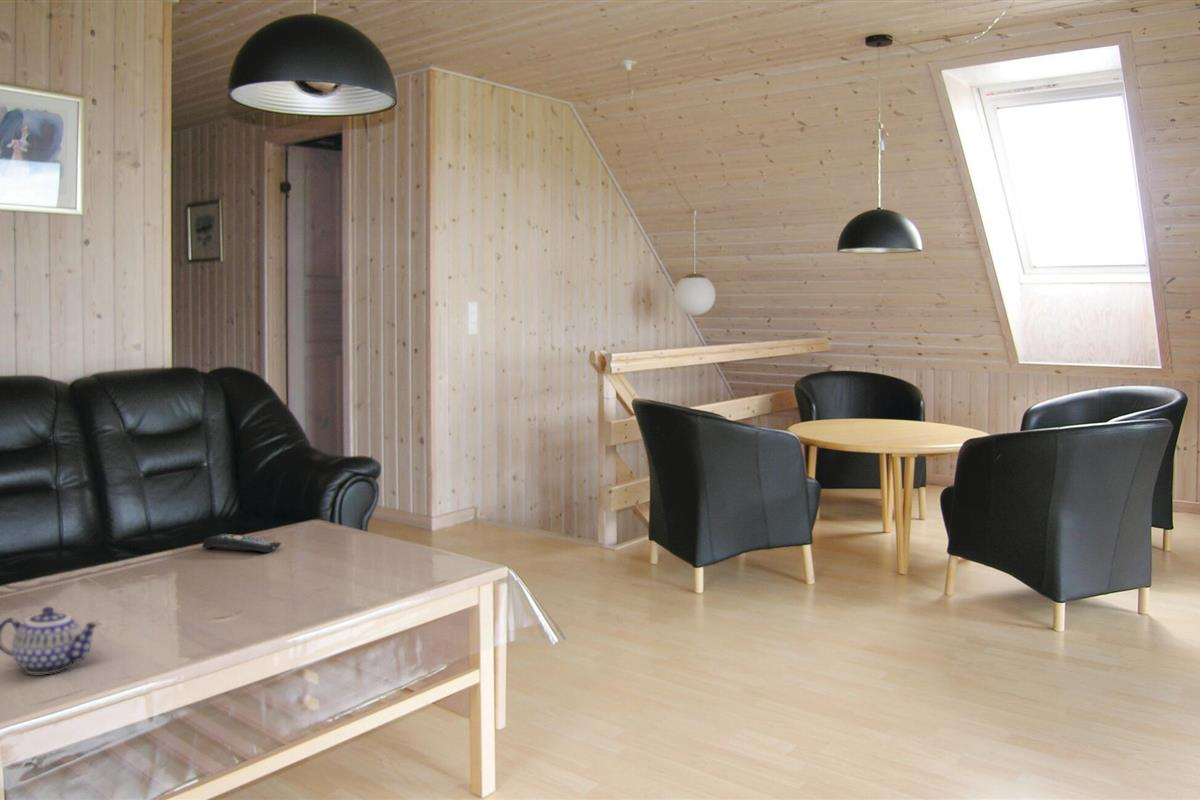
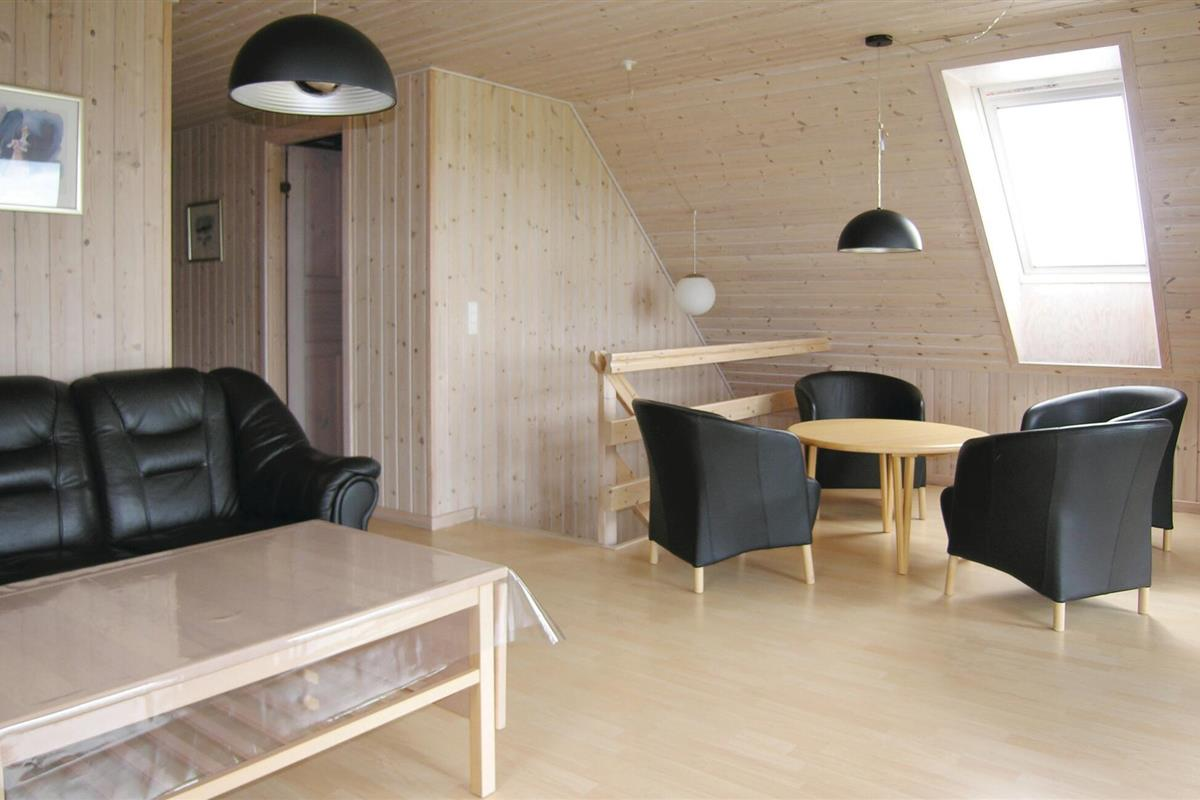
- teapot [0,606,101,675]
- remote control [202,533,282,553]
